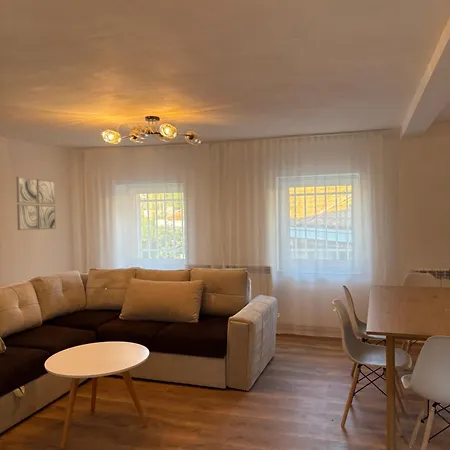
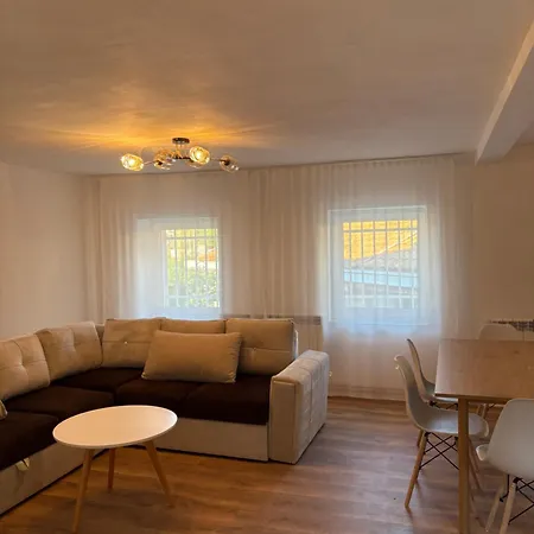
- wall art [15,176,57,231]
